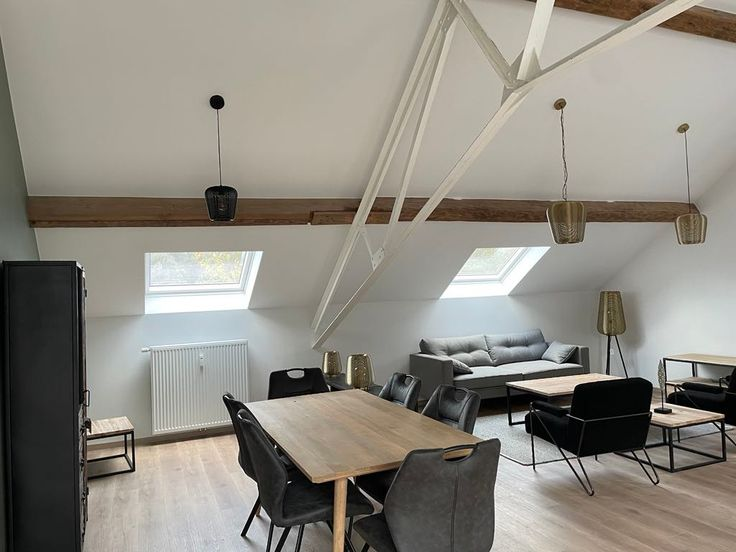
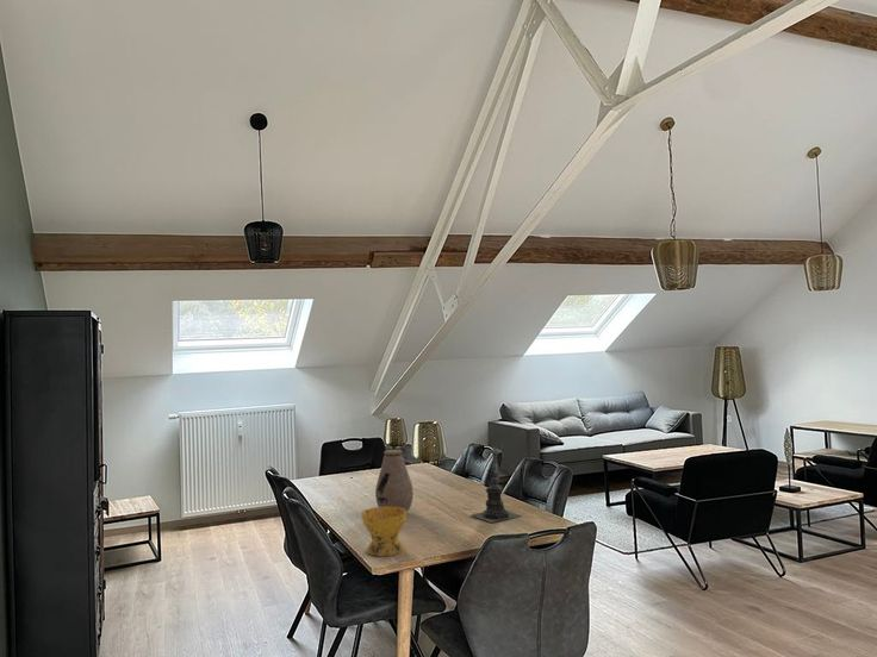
+ candle holder [469,446,523,524]
+ bowl [361,506,408,557]
+ vase [374,449,415,513]
